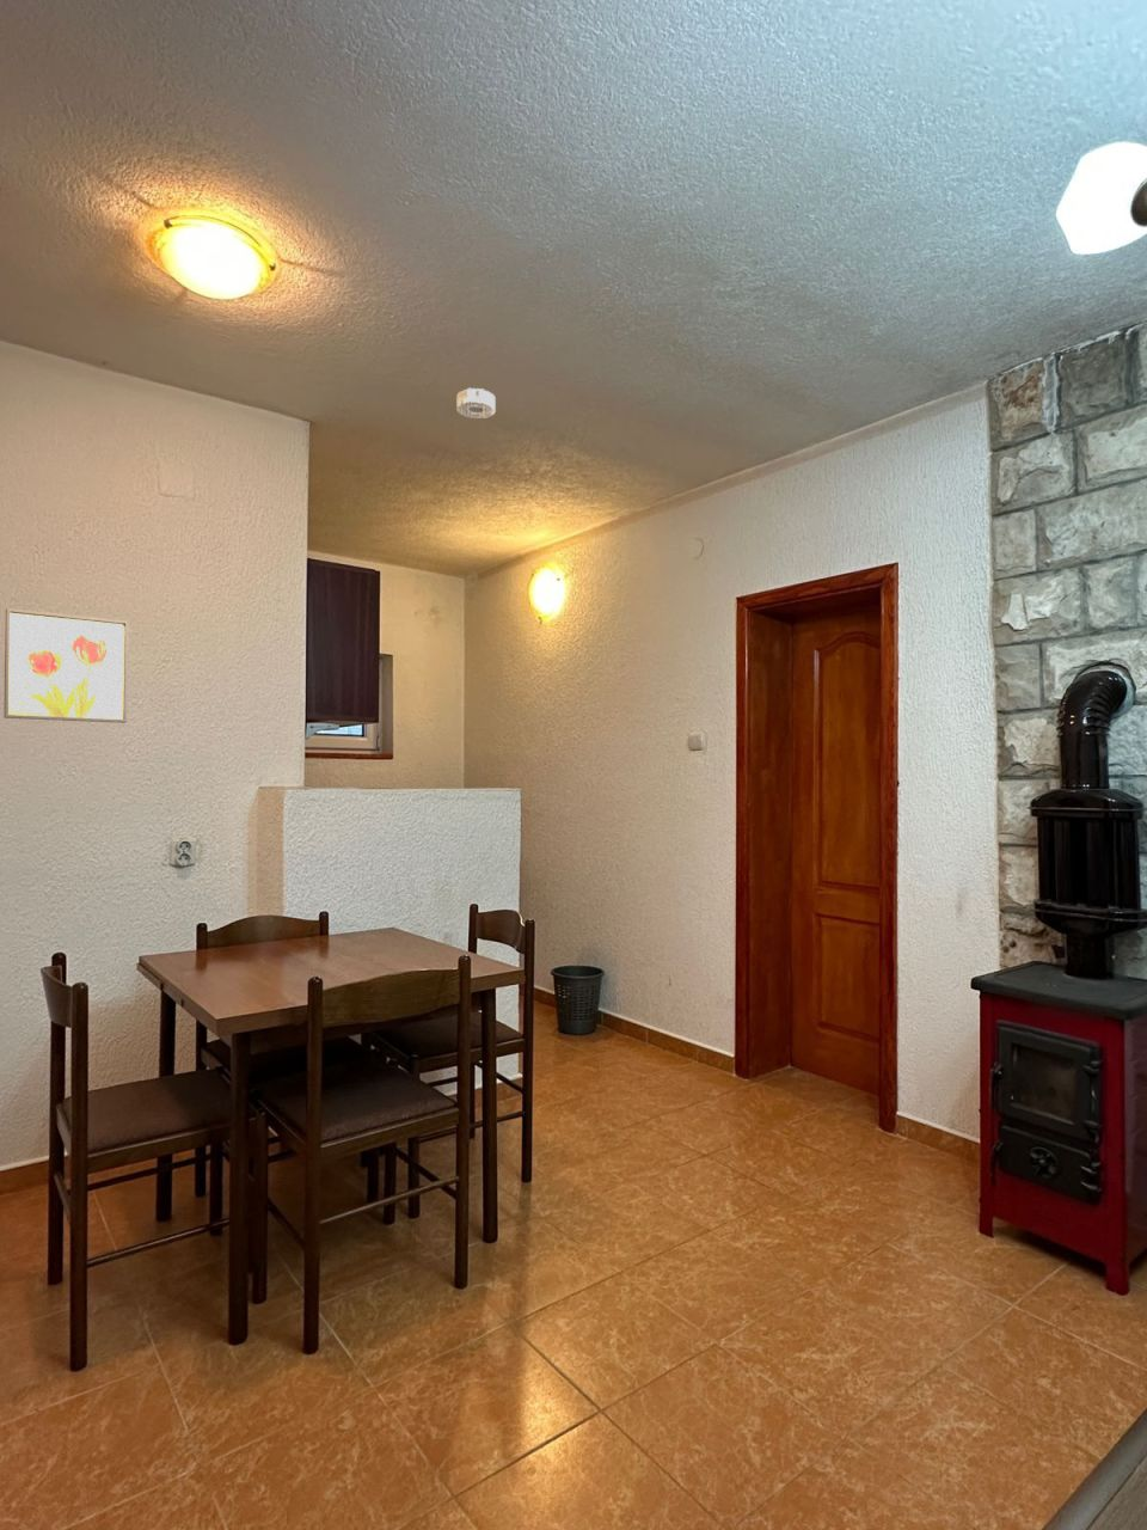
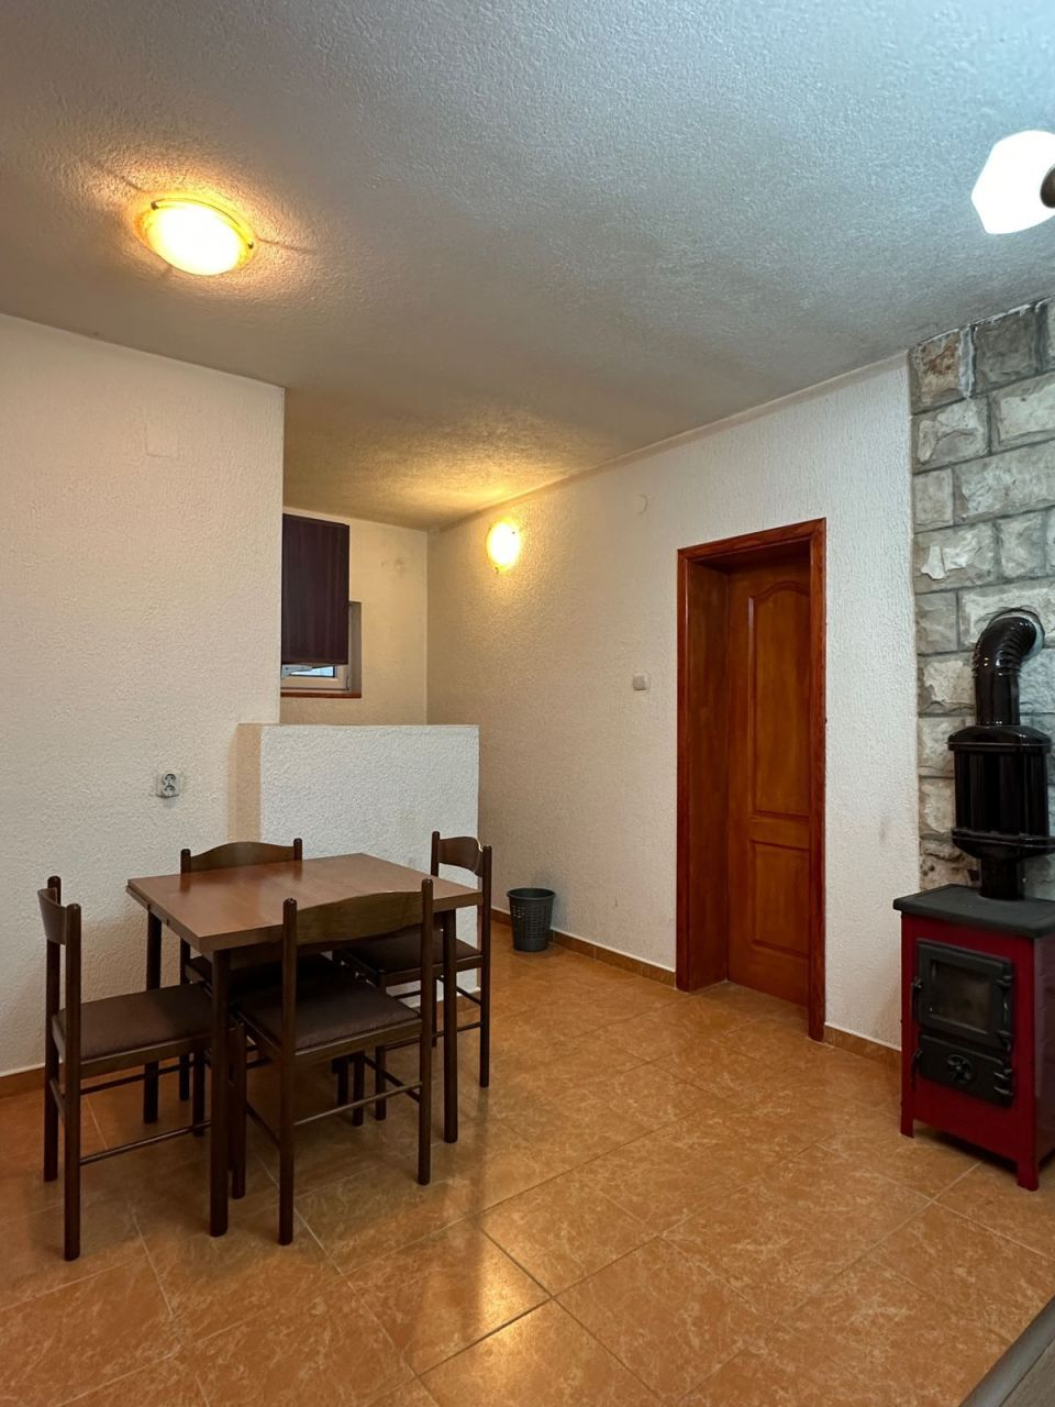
- wall art [4,607,129,724]
- smoke detector [455,387,498,419]
